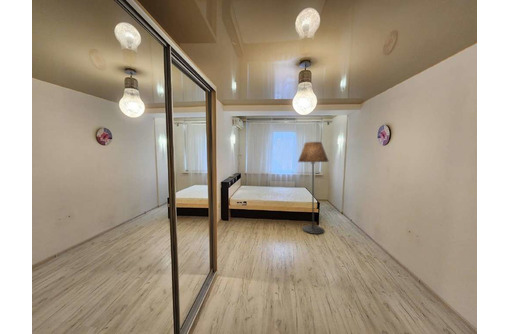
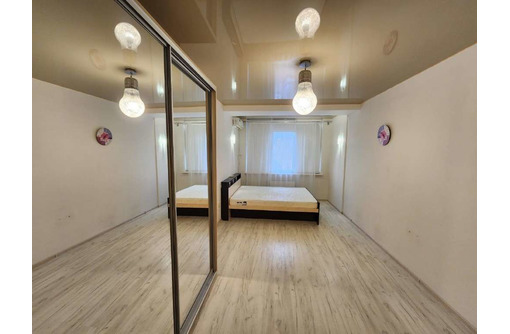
- floor lamp [297,141,330,235]
